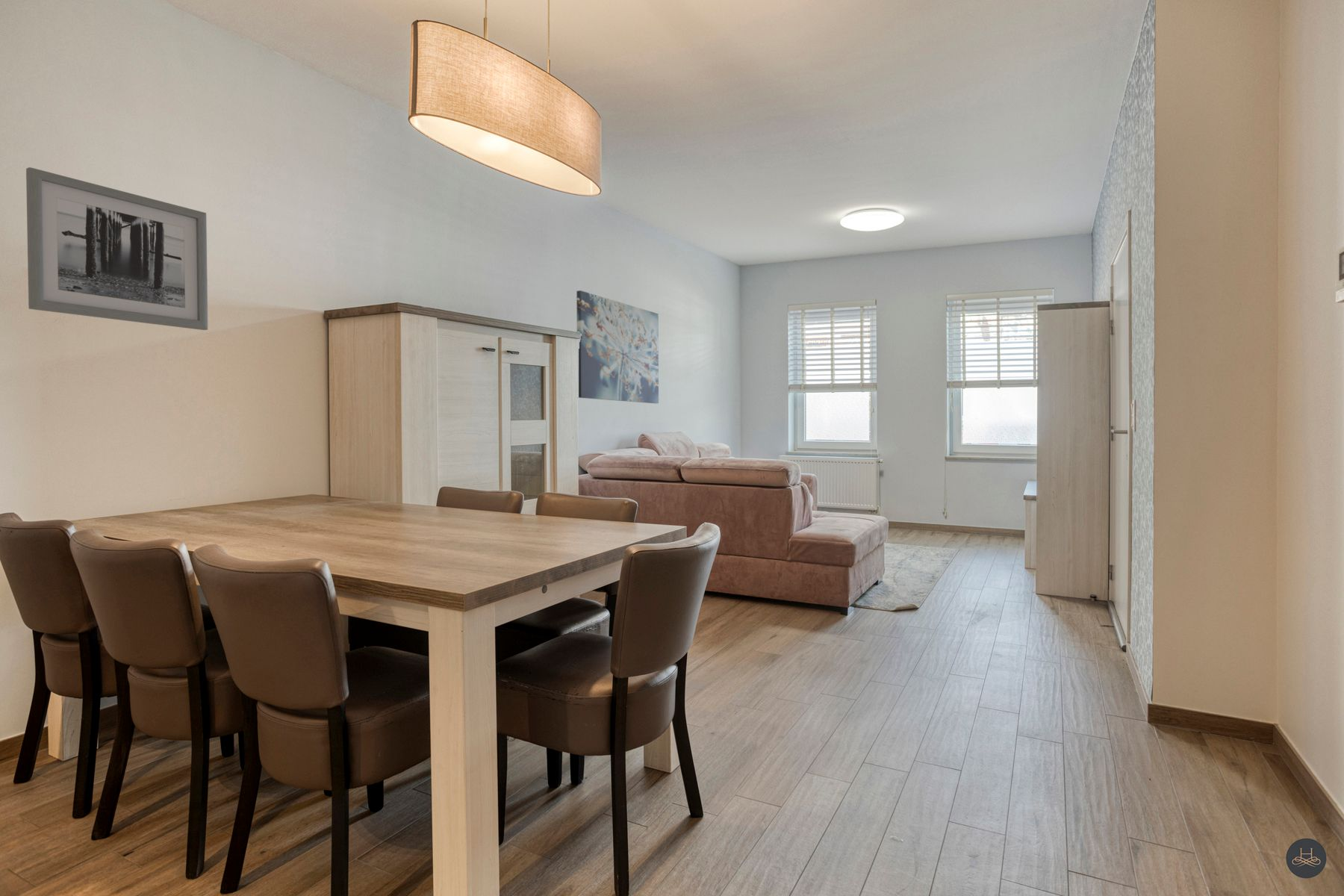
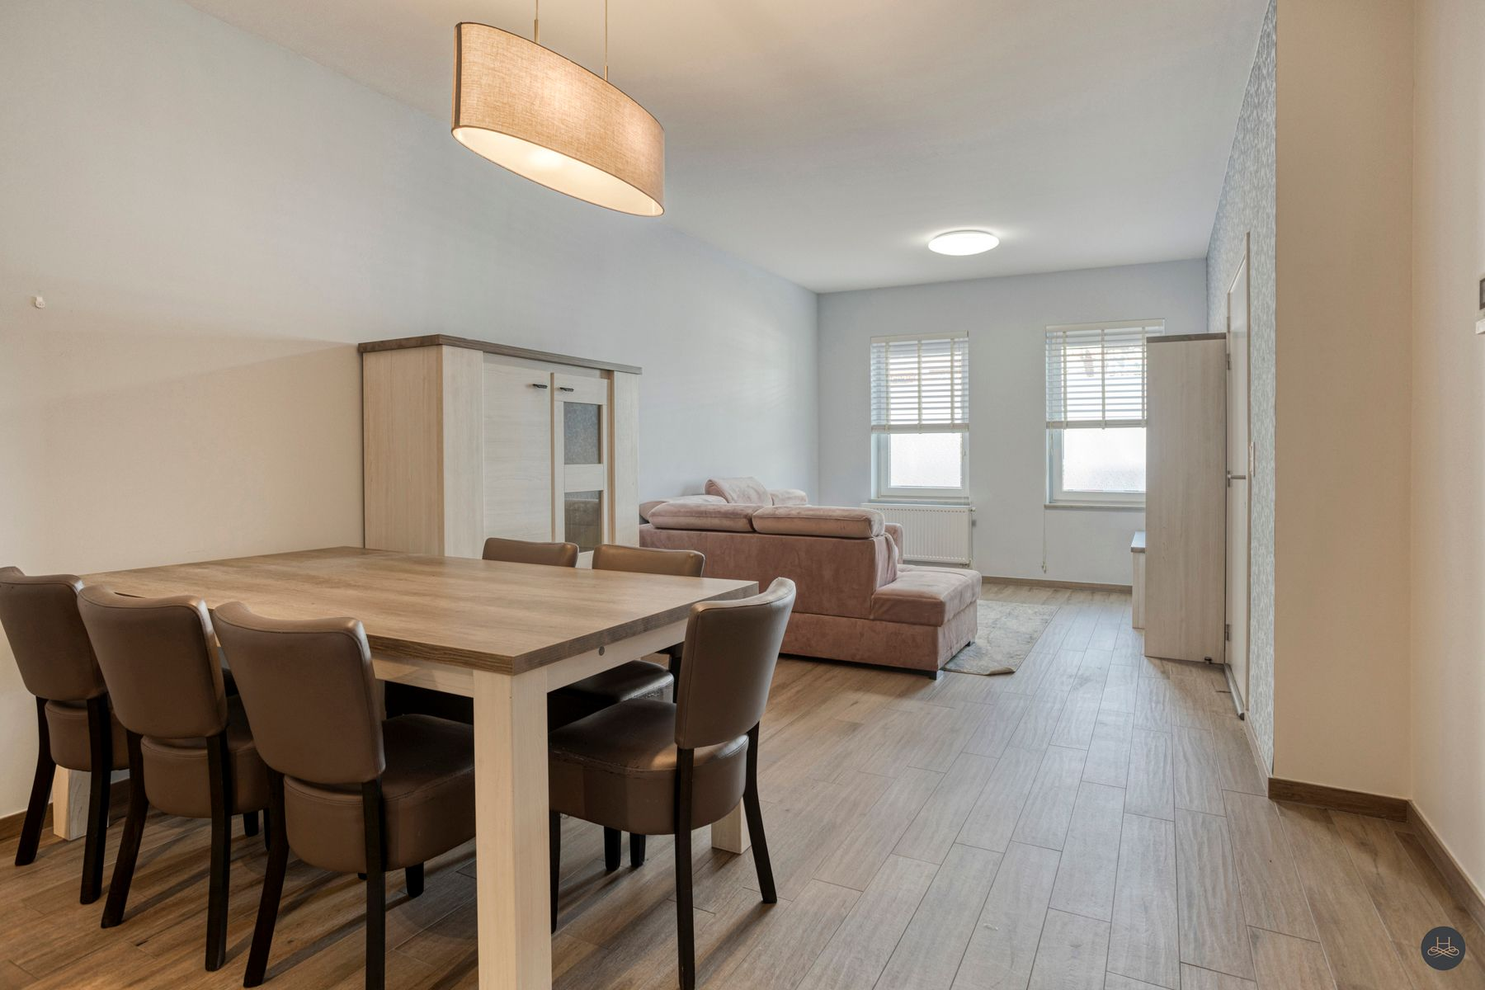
- wall art [576,290,659,404]
- wall art [25,167,208,331]
